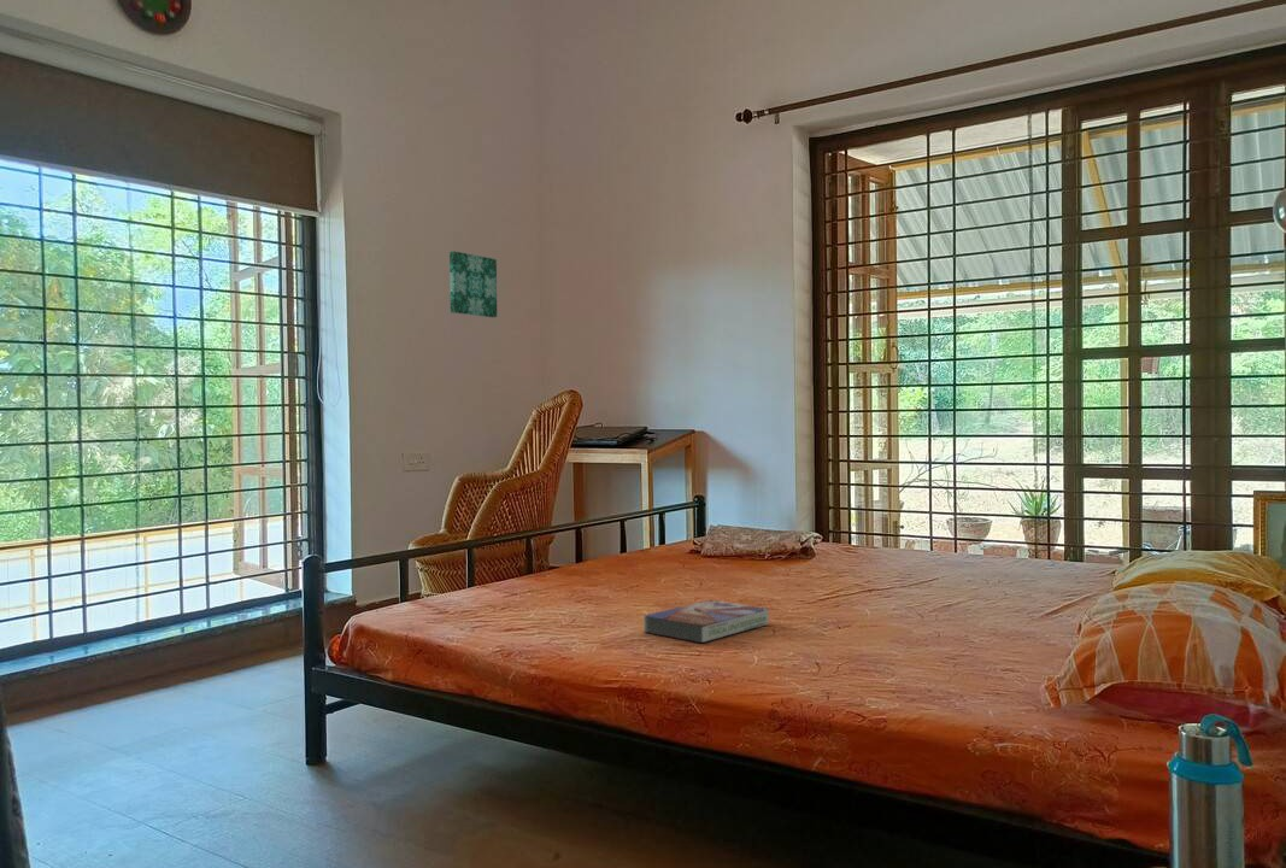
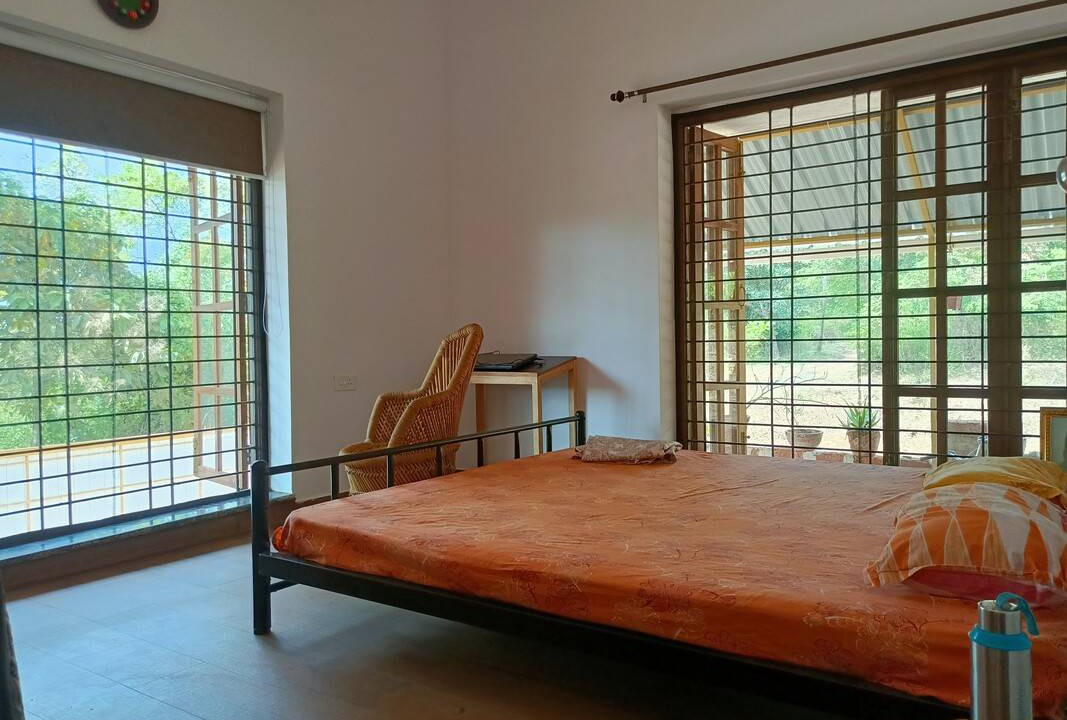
- wall art [448,251,498,318]
- textbook [641,599,770,644]
